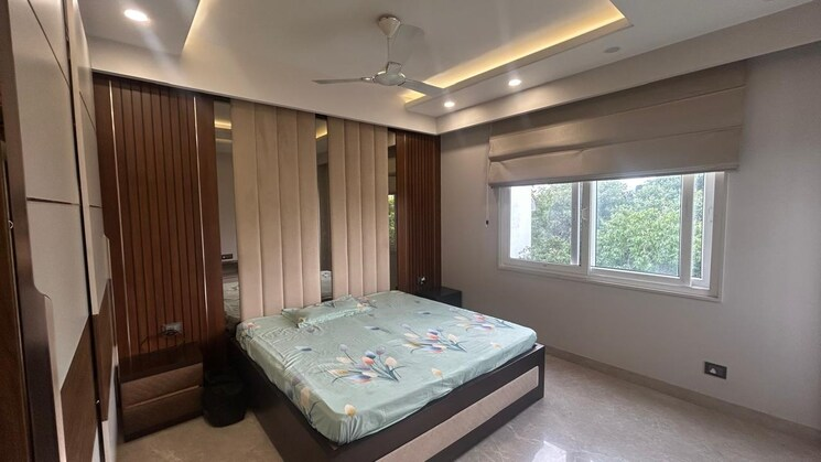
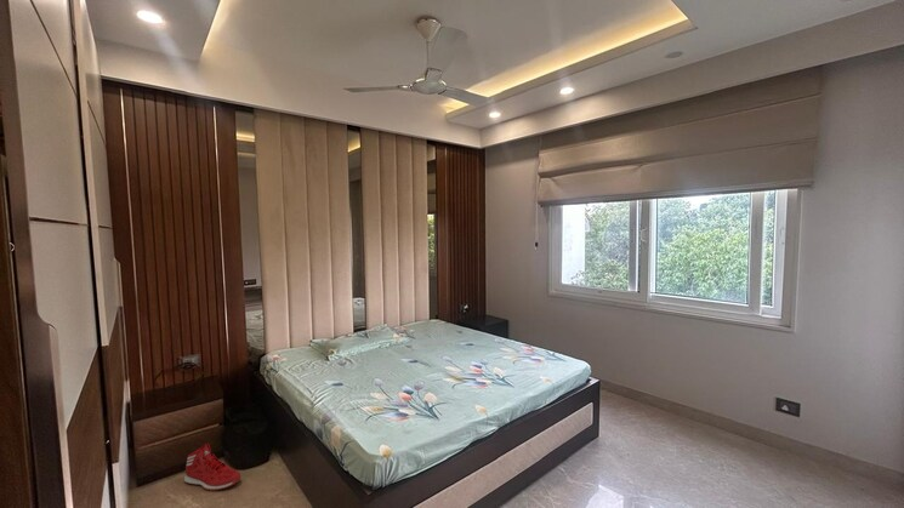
+ sneaker [183,443,243,492]
